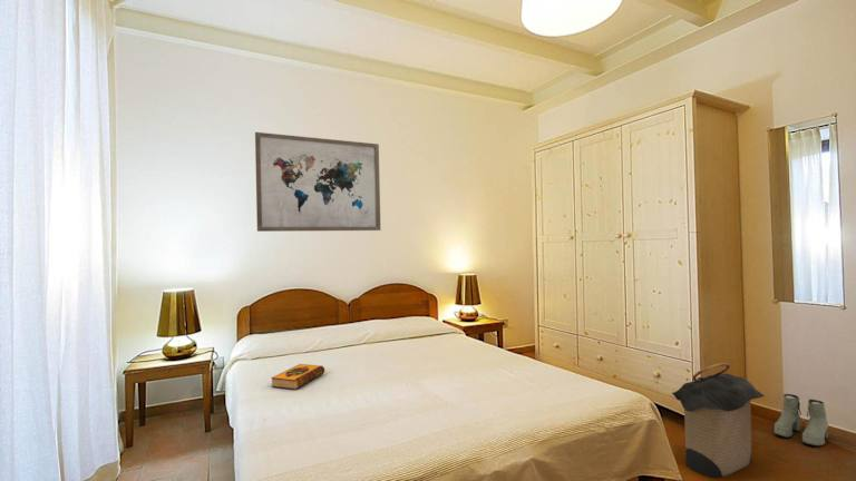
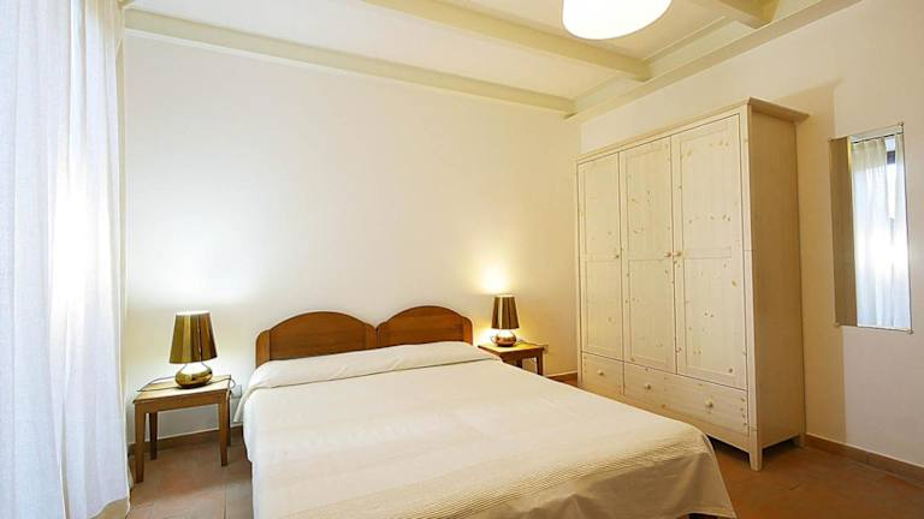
- boots [774,393,829,446]
- laundry hamper [671,362,766,479]
- wall art [254,131,382,233]
- hardback book [270,363,325,391]
